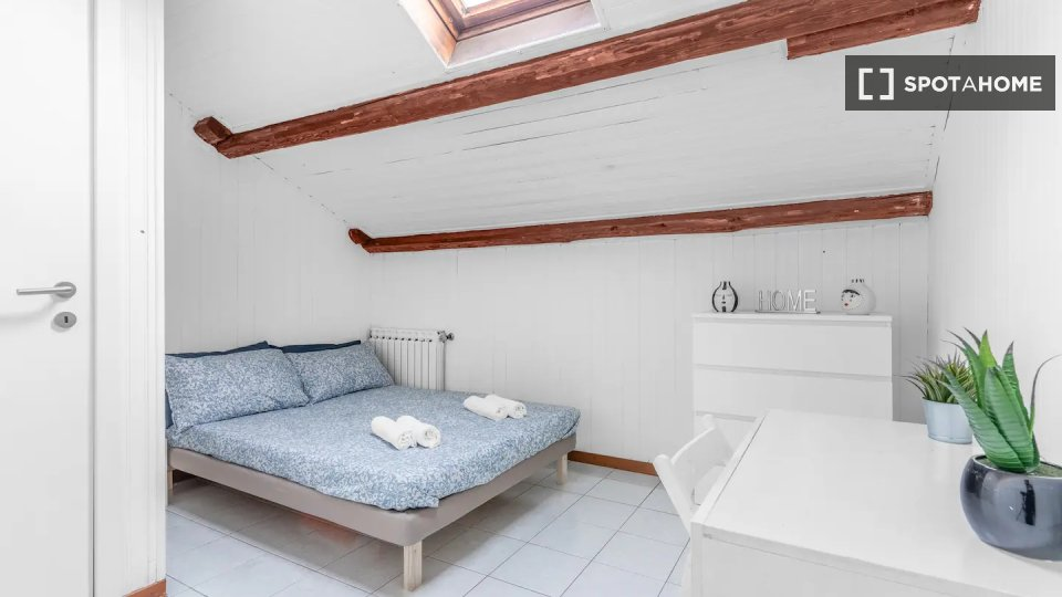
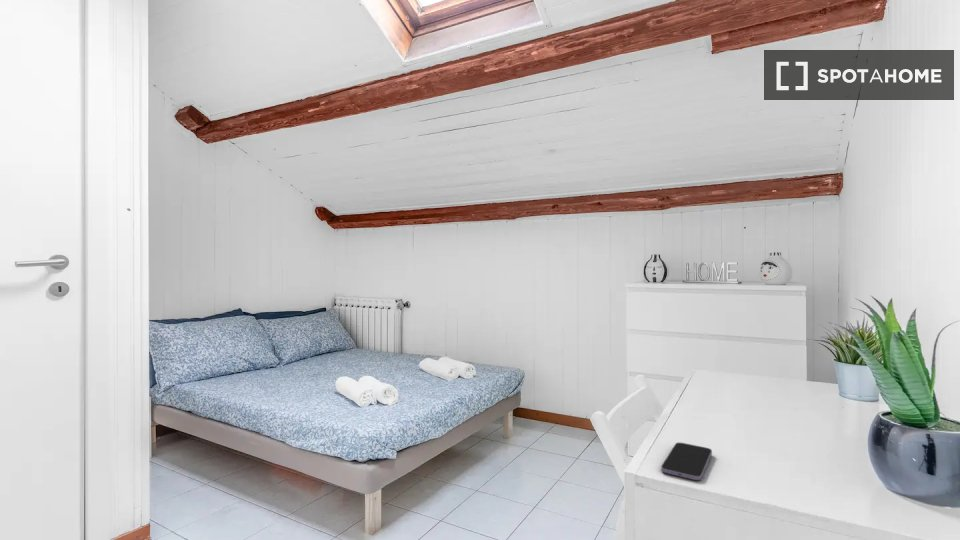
+ smartphone [660,441,713,481]
